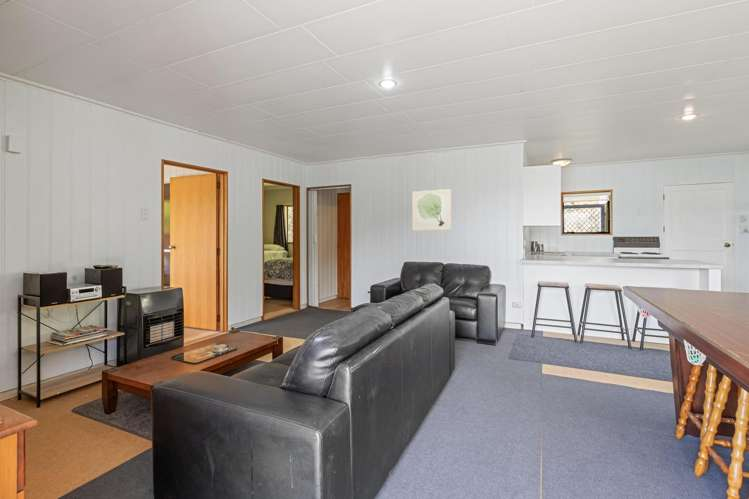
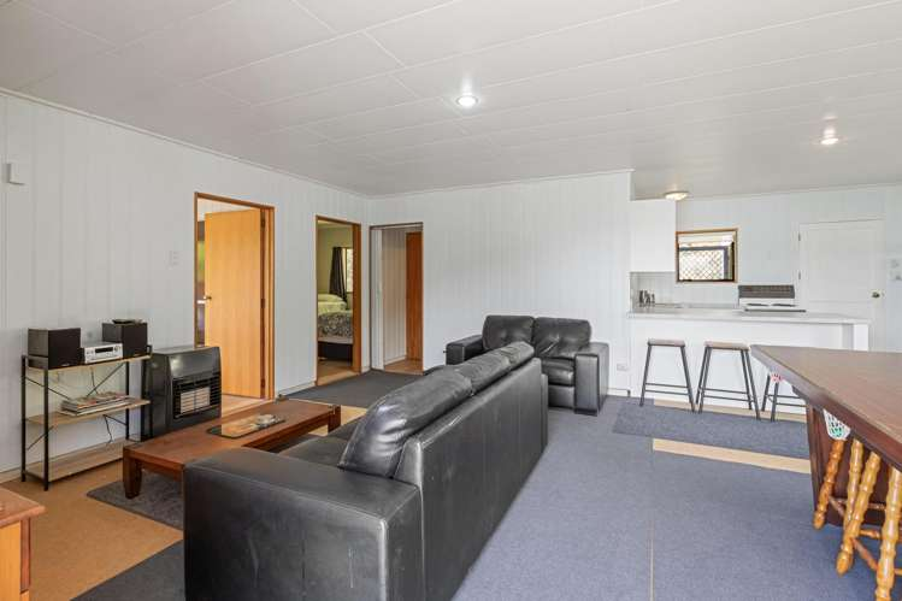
- wall art [411,188,452,232]
